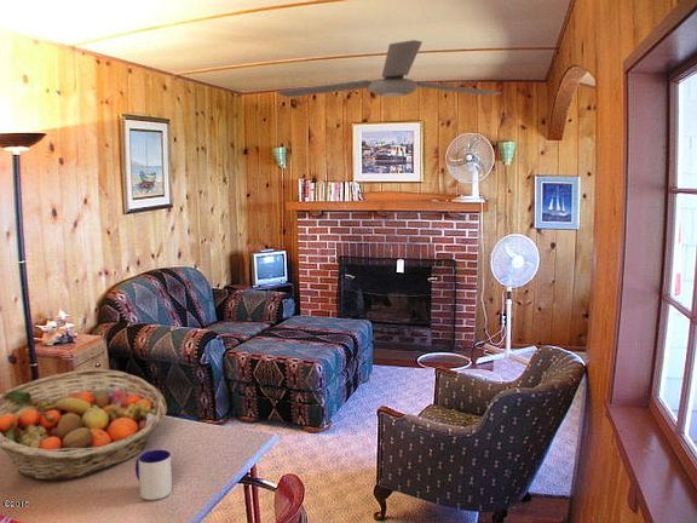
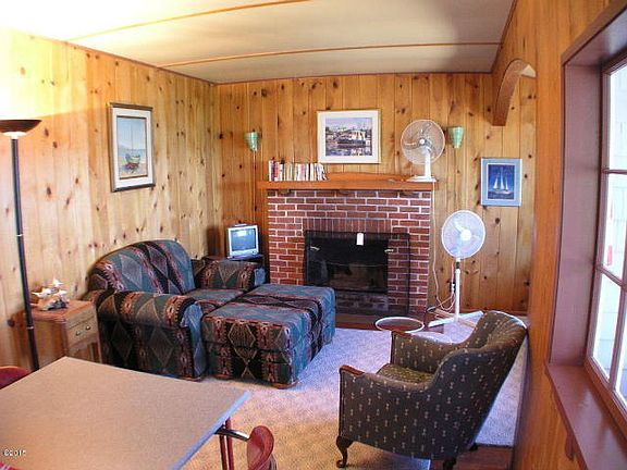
- fruit basket [0,368,168,482]
- mug [134,449,173,501]
- ceiling fan [276,39,502,98]
